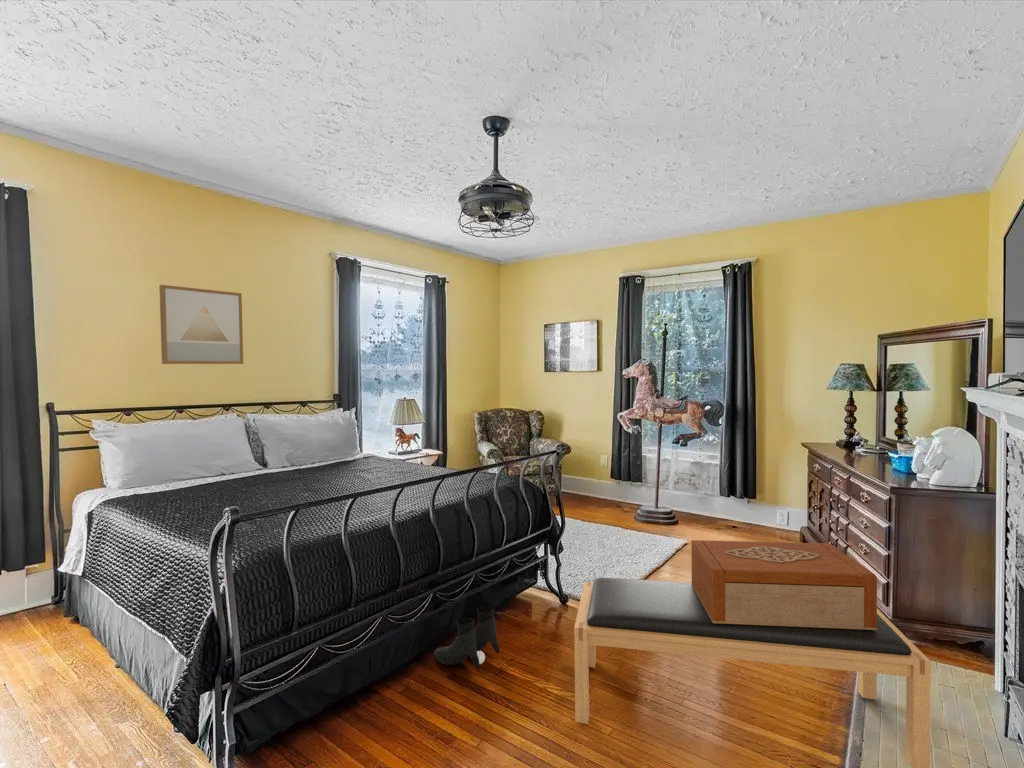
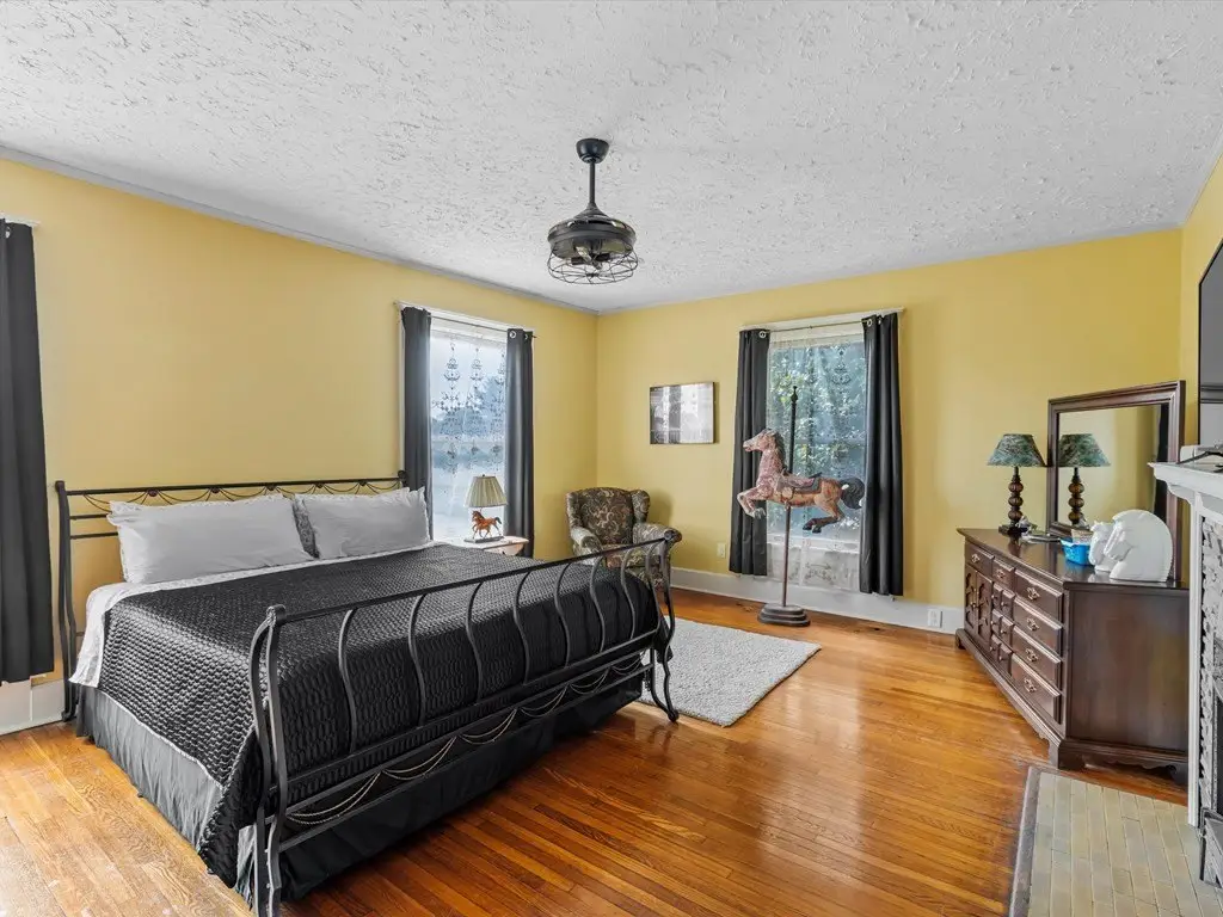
- boots [433,605,501,668]
- wall art [159,284,244,365]
- decorative box [690,539,878,630]
- bench [573,577,932,768]
